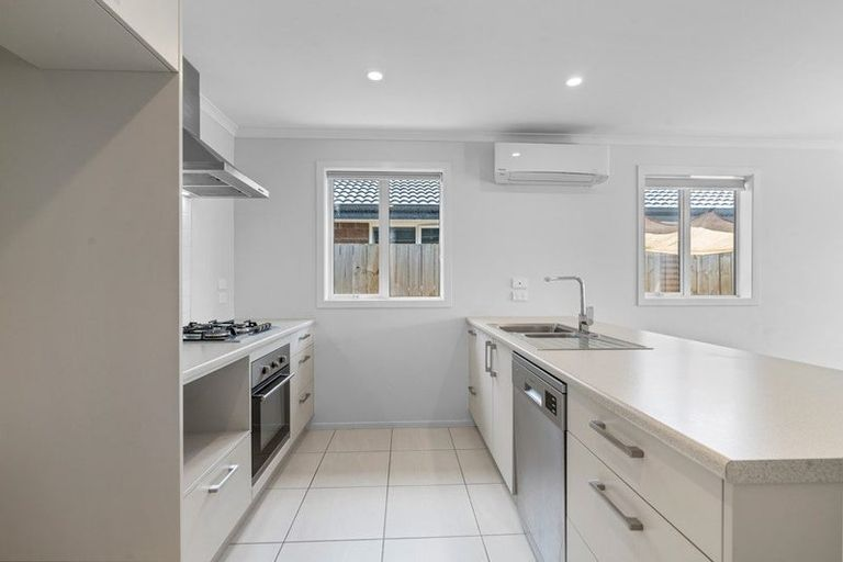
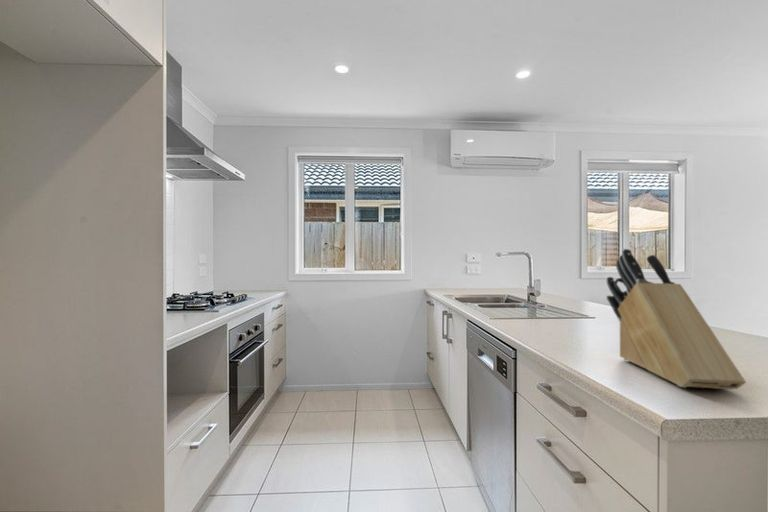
+ knife block [606,248,747,391]
